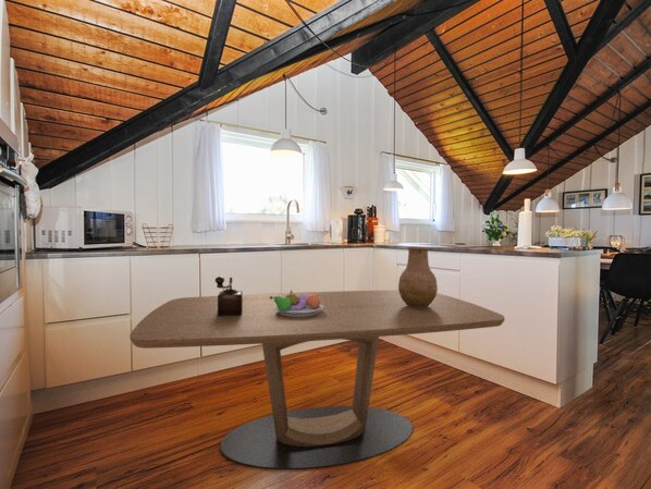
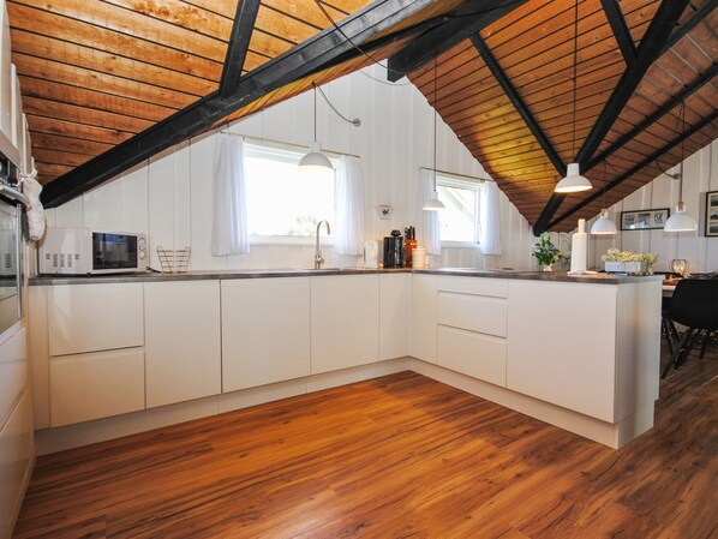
- vase [397,246,439,308]
- fruit bowl [270,289,323,317]
- dining table [128,289,506,470]
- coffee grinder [214,276,244,316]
